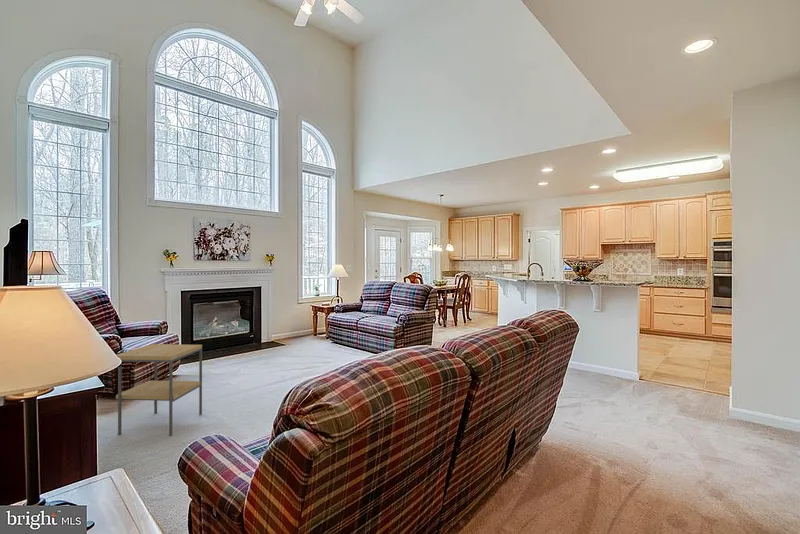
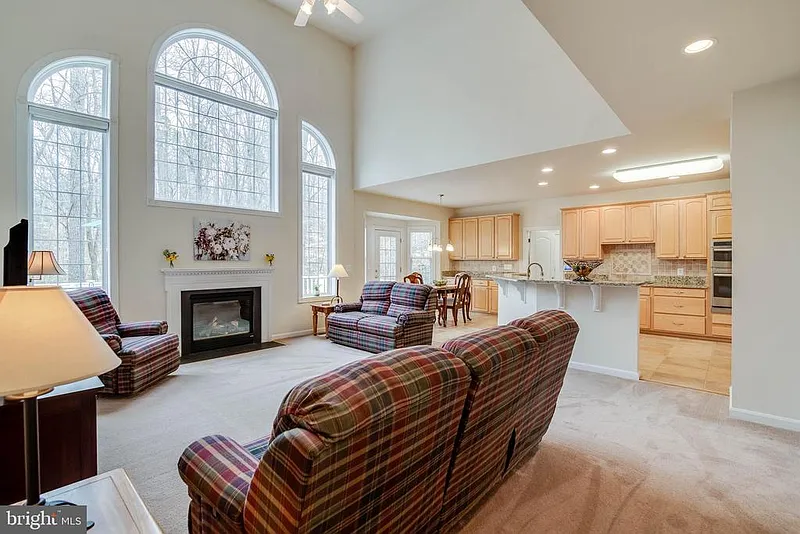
- side table [115,343,203,437]
